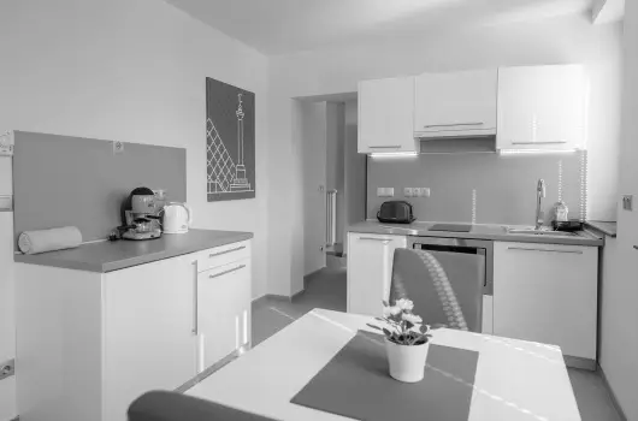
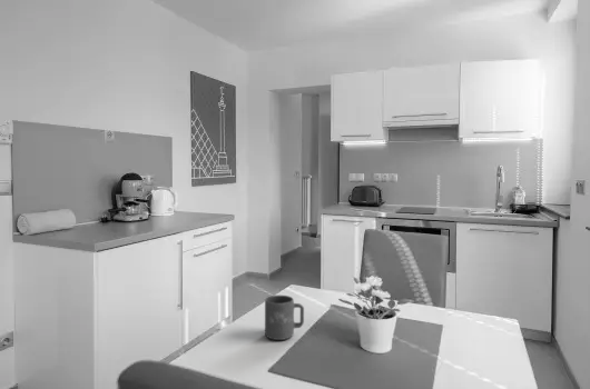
+ mug [264,295,305,341]
